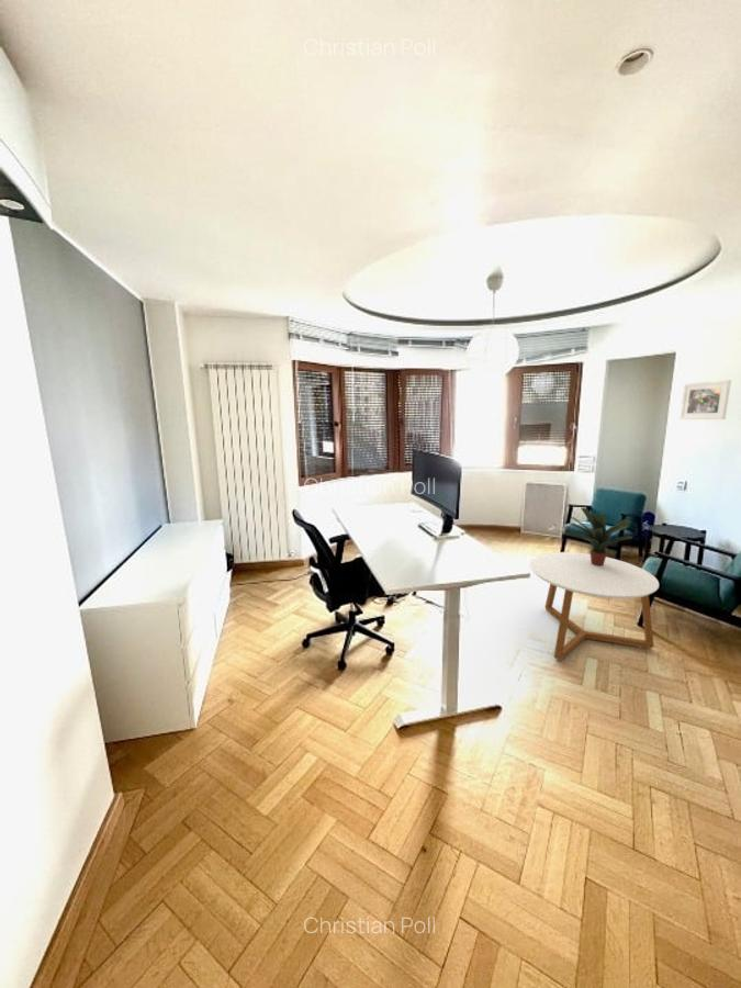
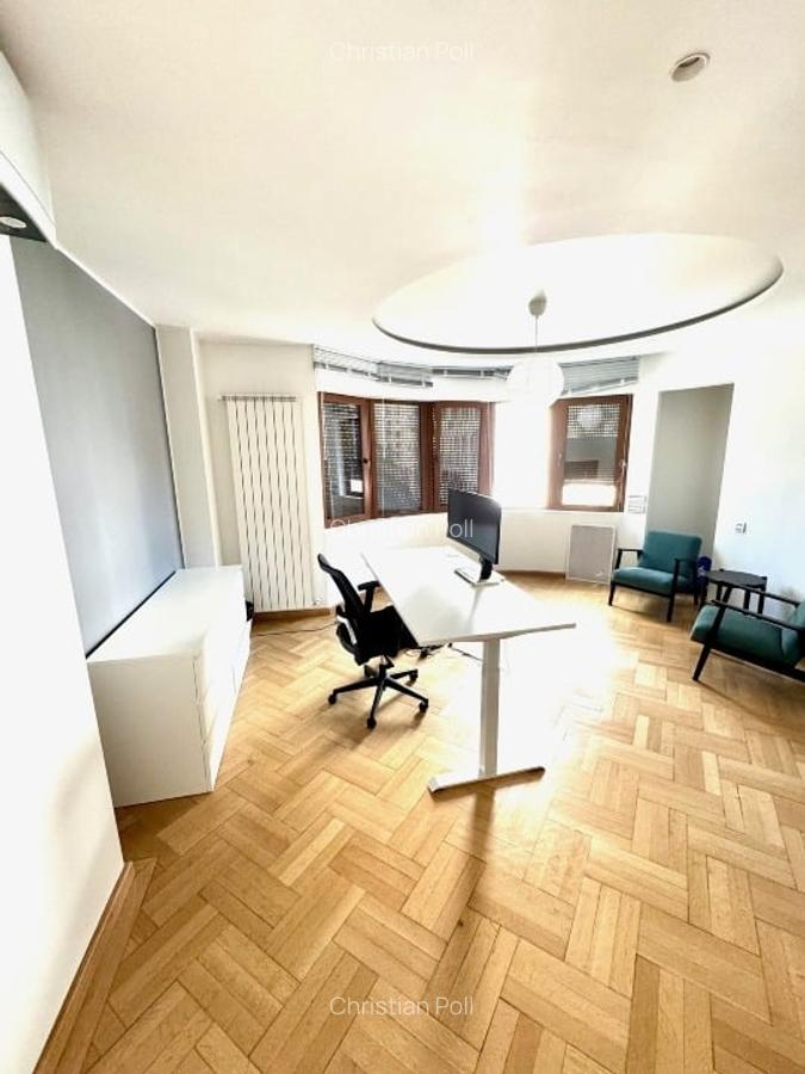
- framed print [678,379,732,420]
- coffee table [529,551,660,662]
- potted plant [569,507,633,566]
